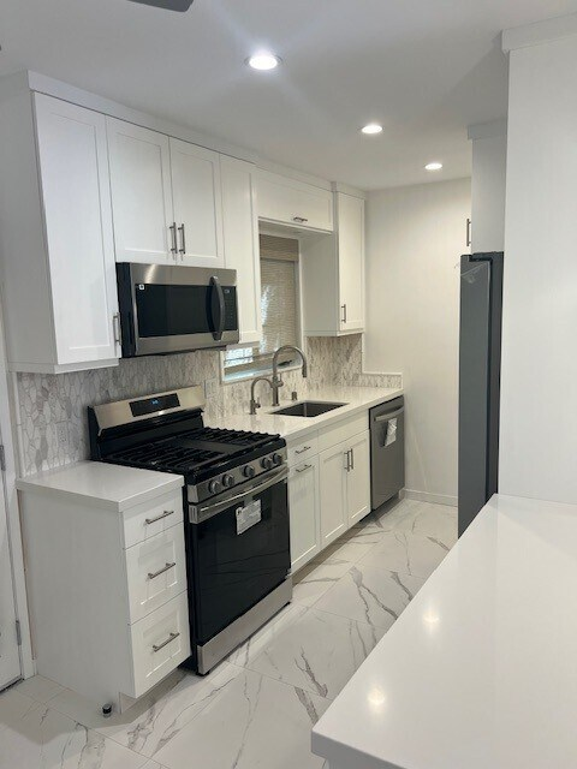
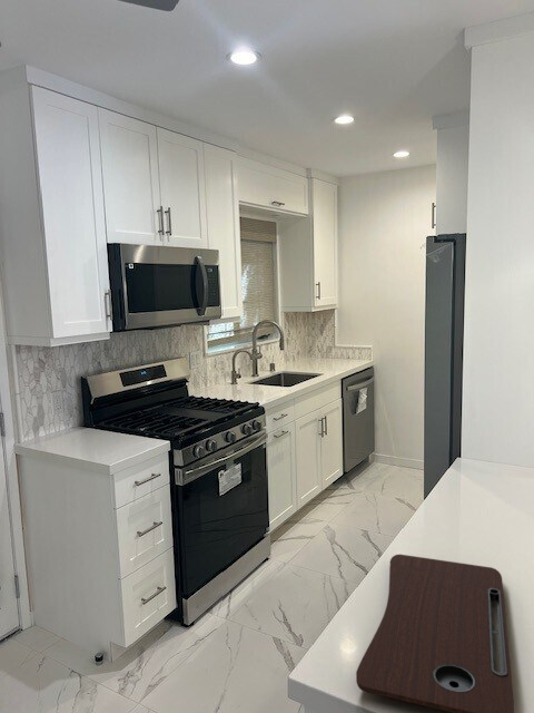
+ cutting board [355,554,515,713]
